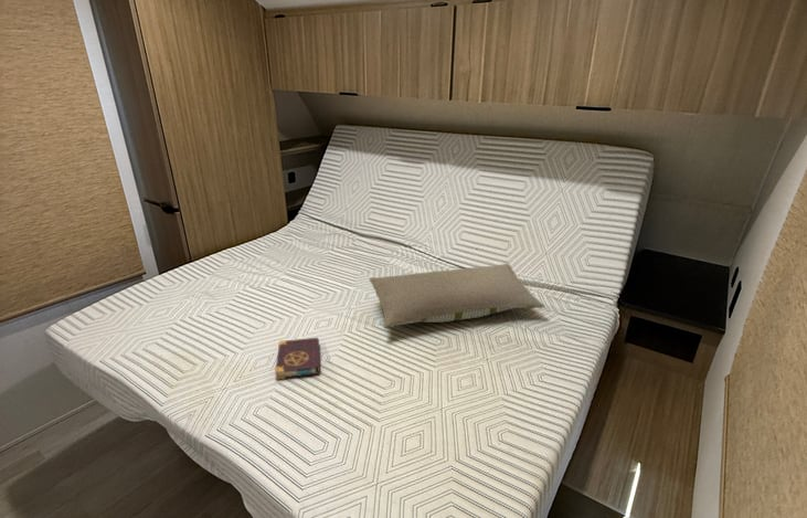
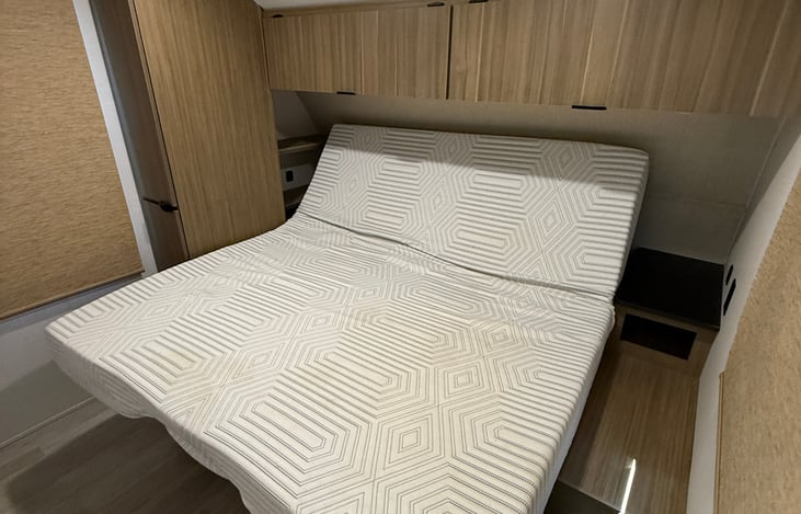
- pillow [369,262,545,329]
- book [274,337,321,381]
